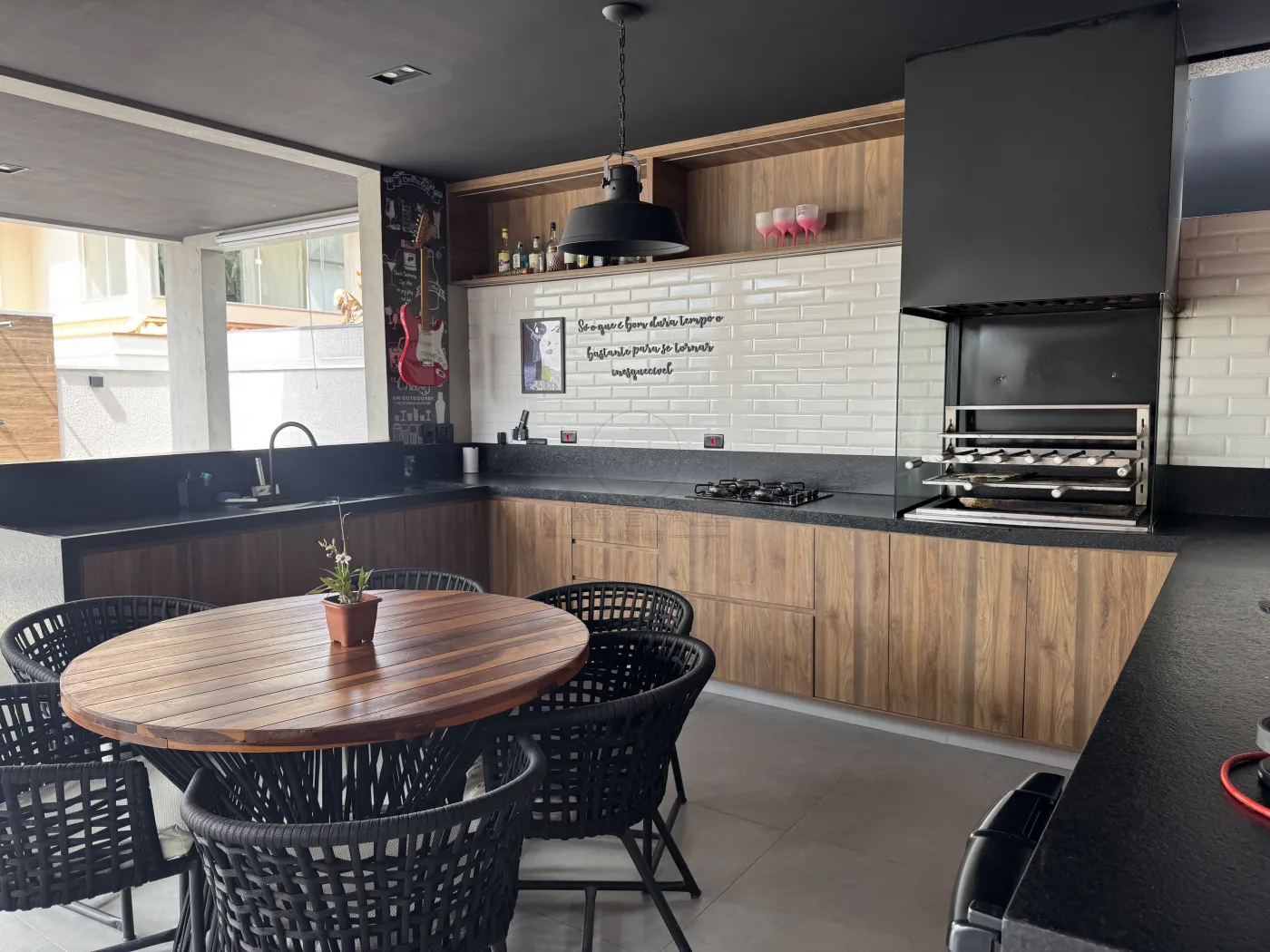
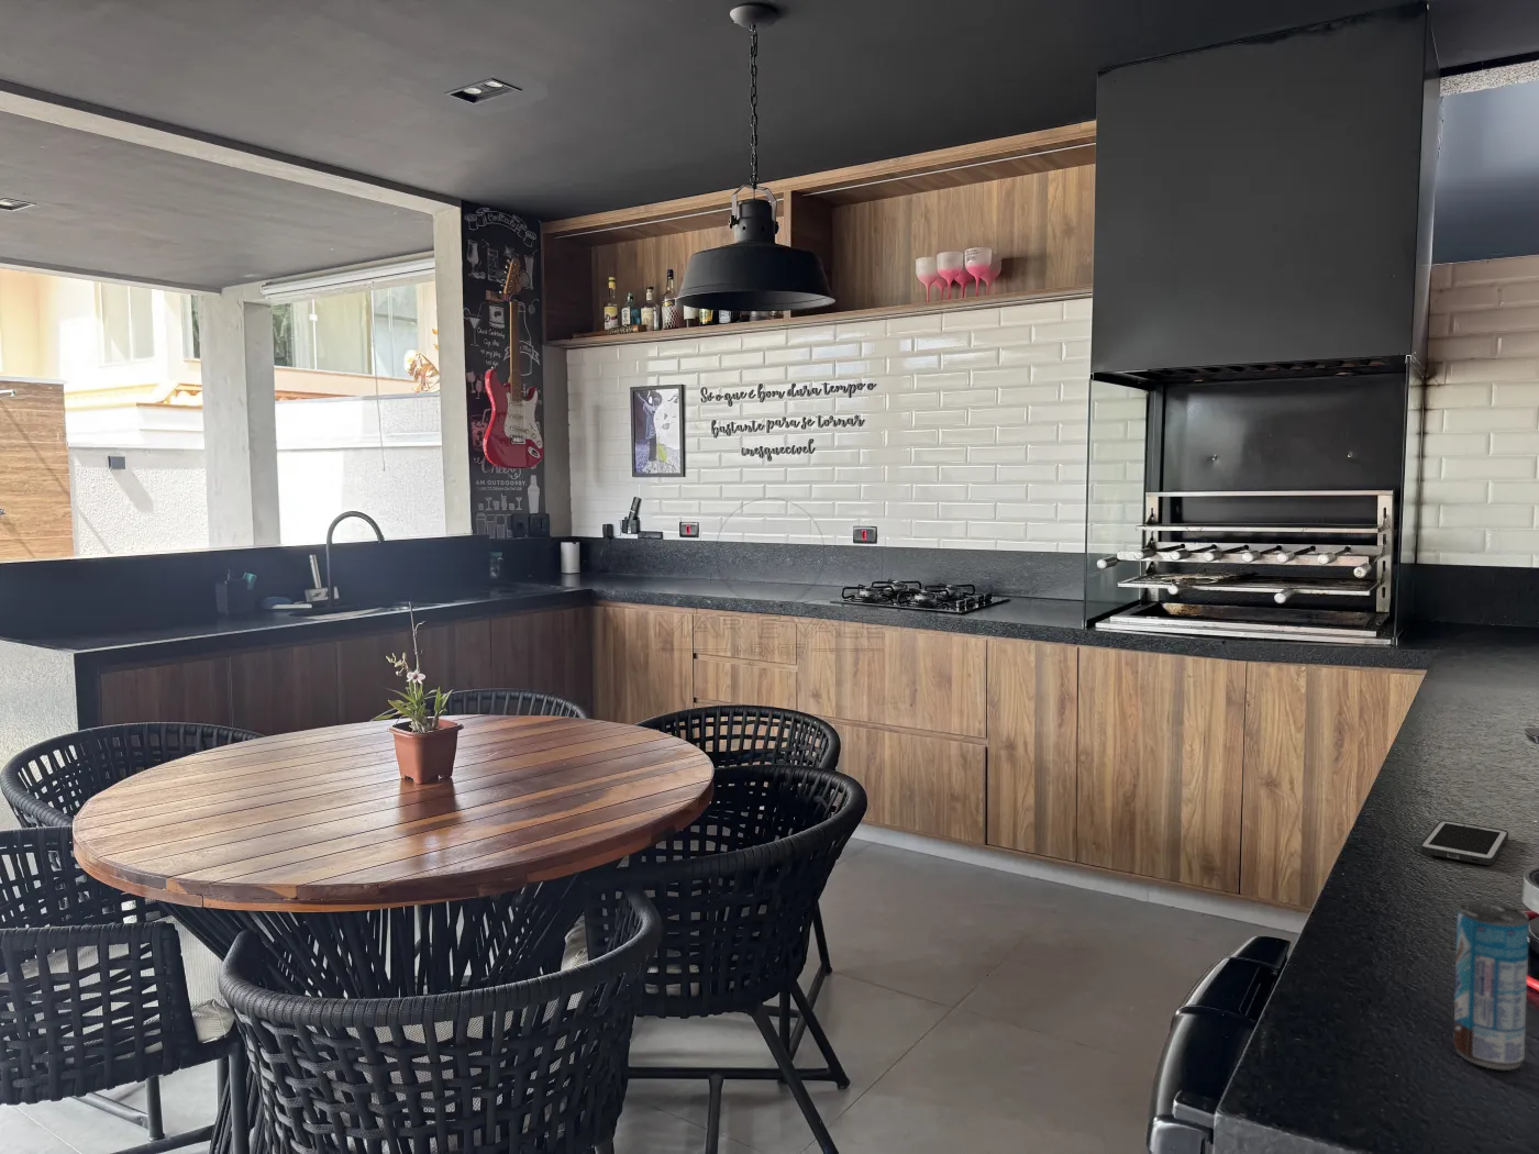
+ beverage can [1452,901,1531,1072]
+ cell phone [1419,818,1510,865]
